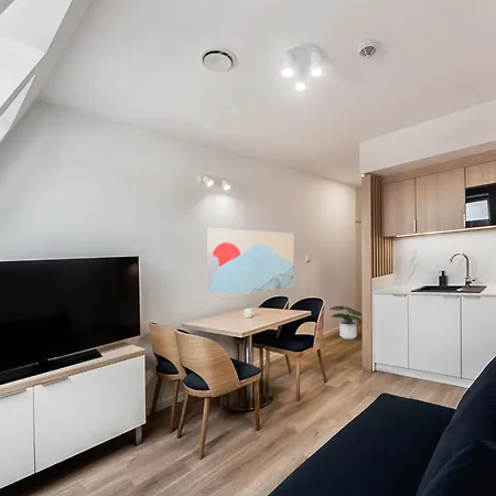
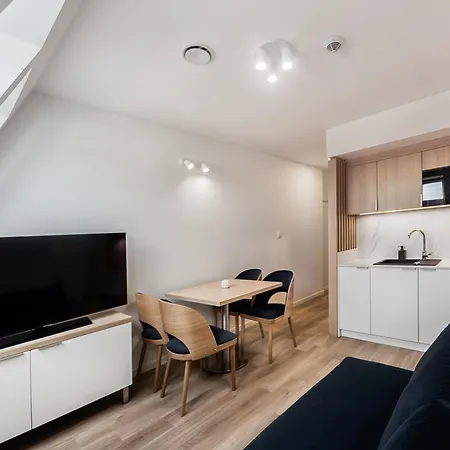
- wall art [206,227,295,300]
- potted plant [328,305,363,341]
